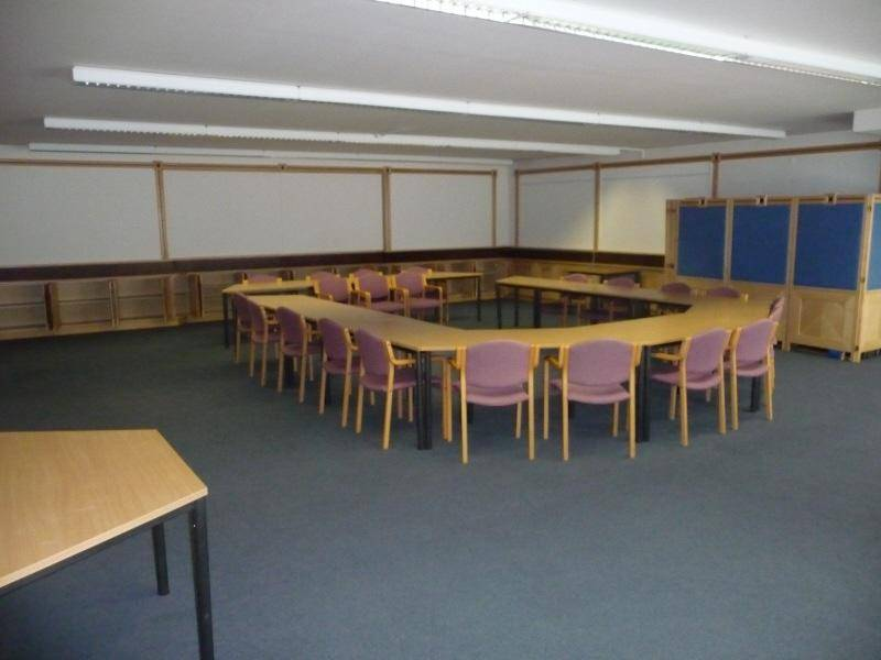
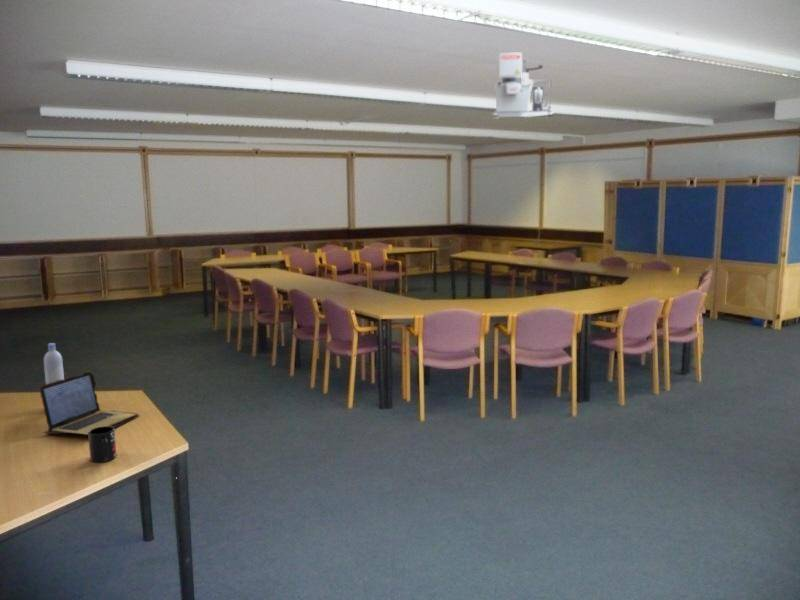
+ mug [87,426,118,463]
+ projector [491,51,555,120]
+ laptop [38,370,141,436]
+ bottle [43,342,65,384]
